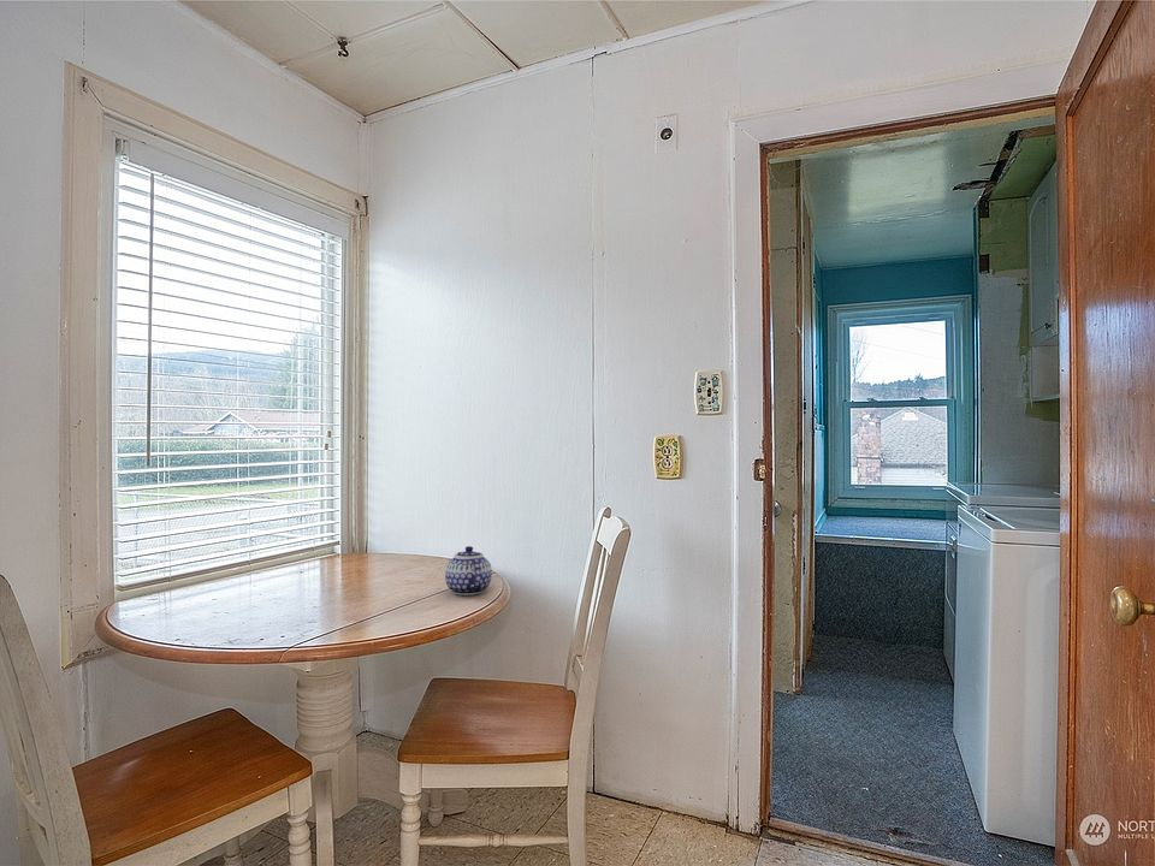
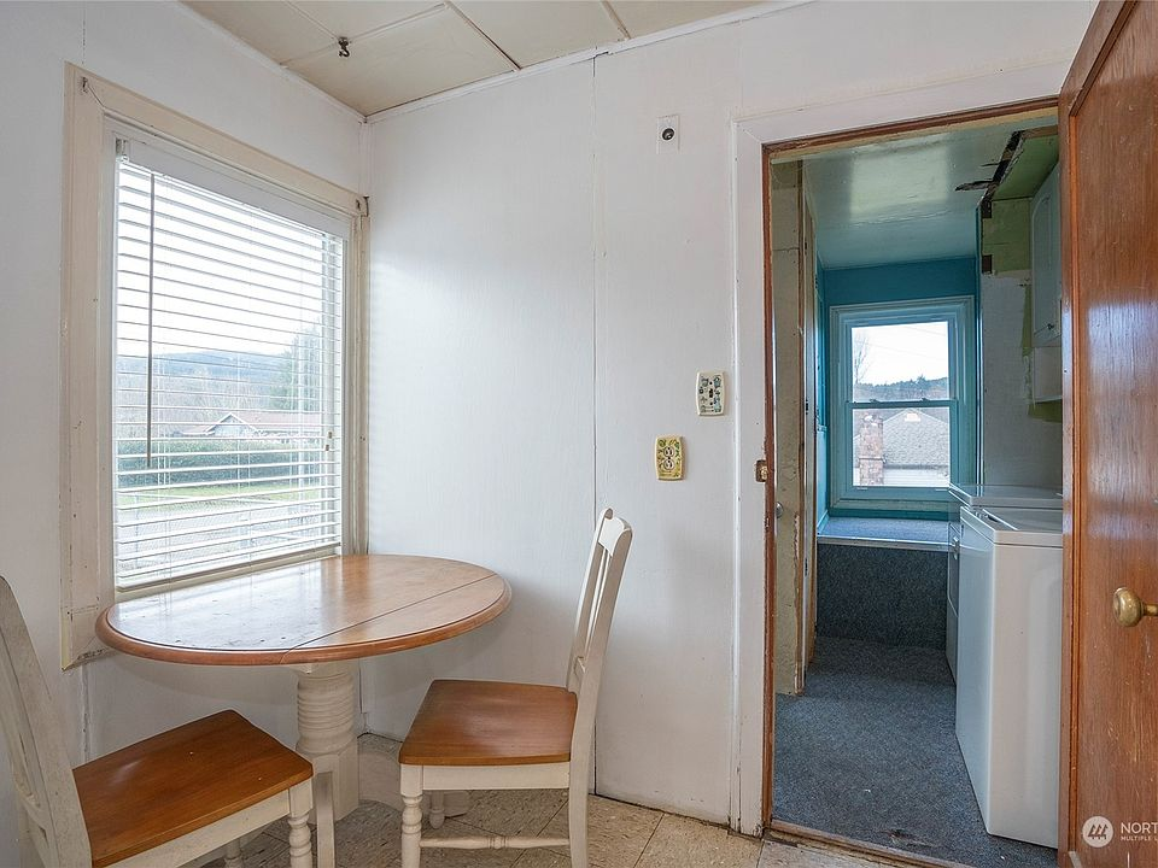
- teapot [444,545,493,597]
